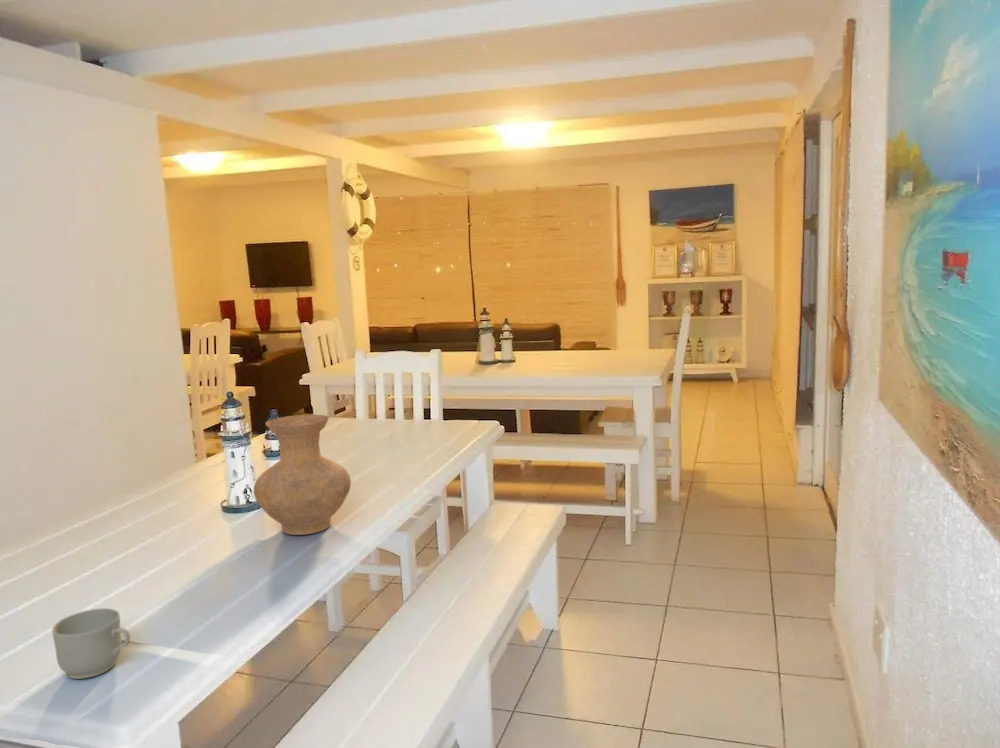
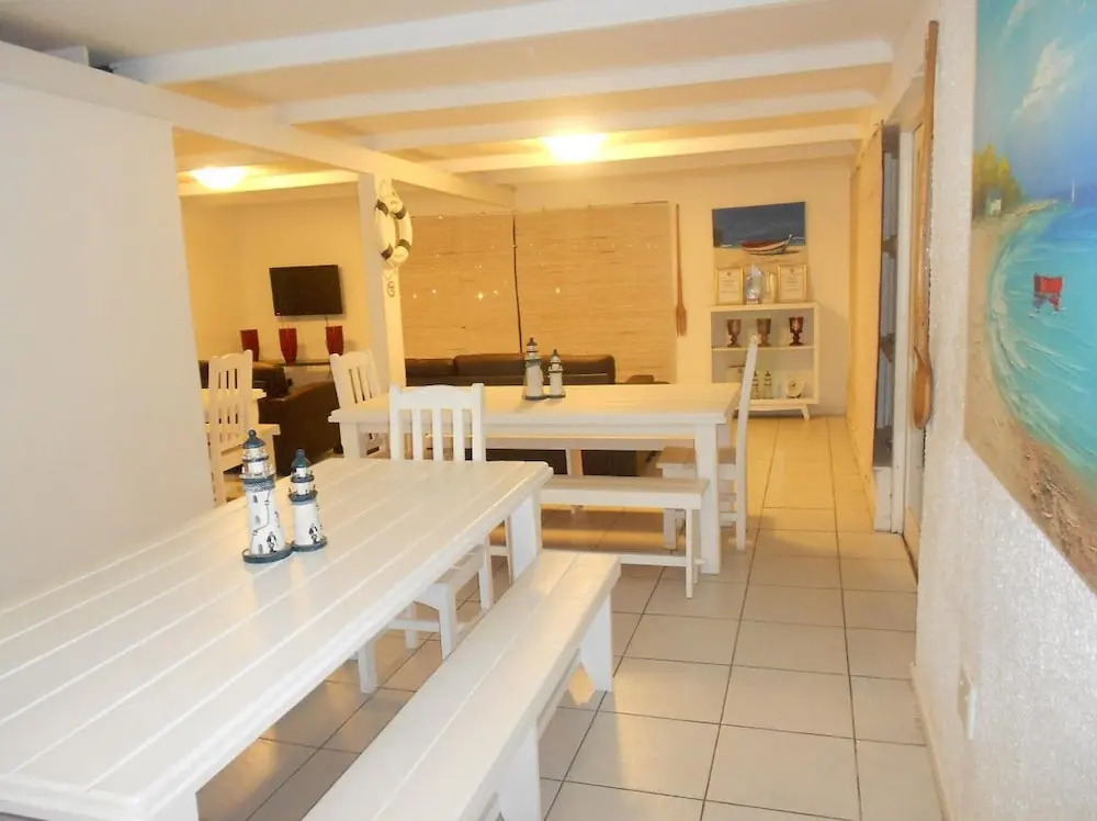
- vase [253,414,352,536]
- mug [51,607,131,680]
